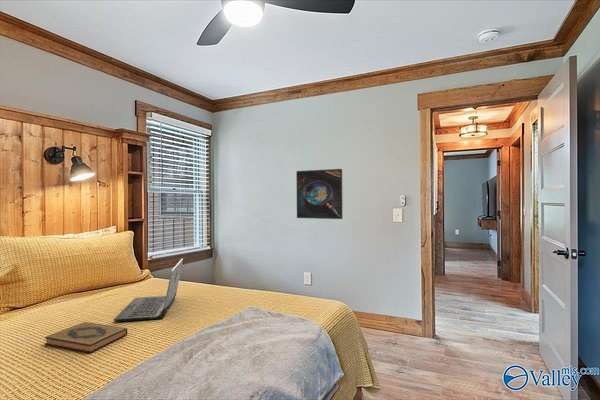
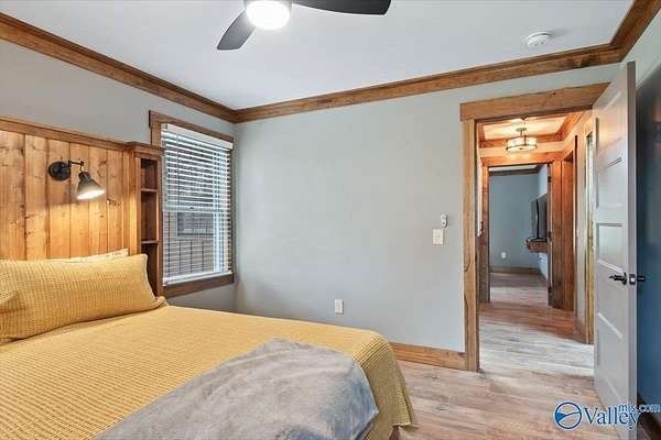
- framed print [295,168,344,220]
- hardback book [44,321,129,354]
- laptop [113,258,184,322]
